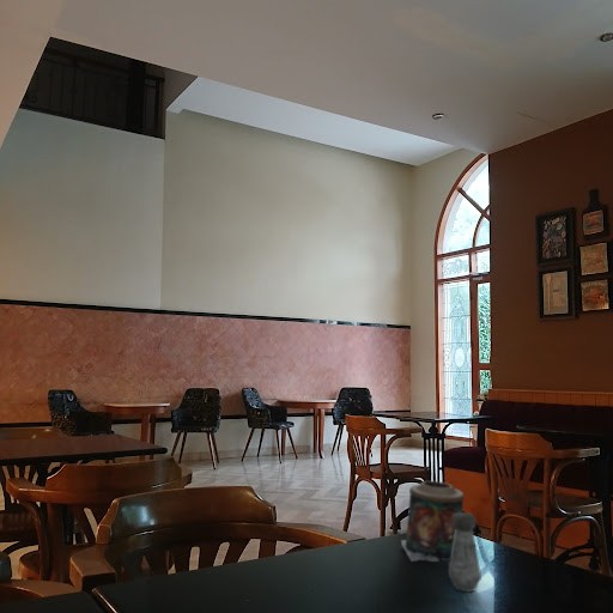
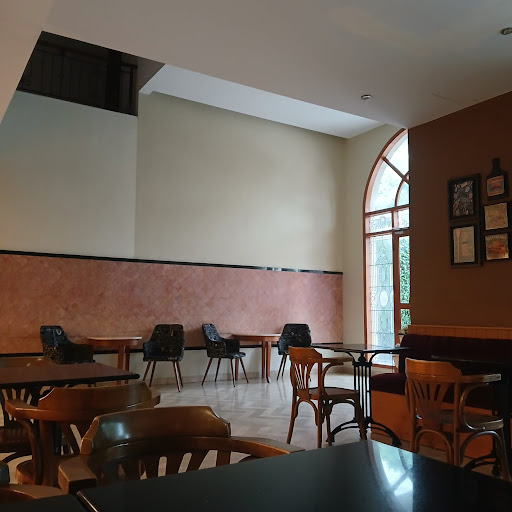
- candle [400,480,465,563]
- salt shaker [448,511,482,593]
